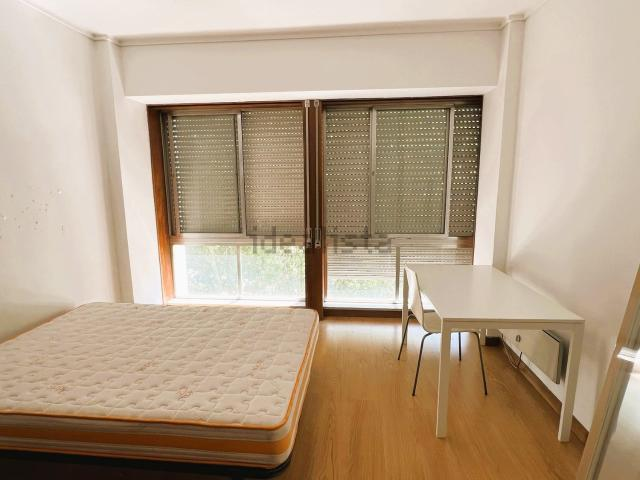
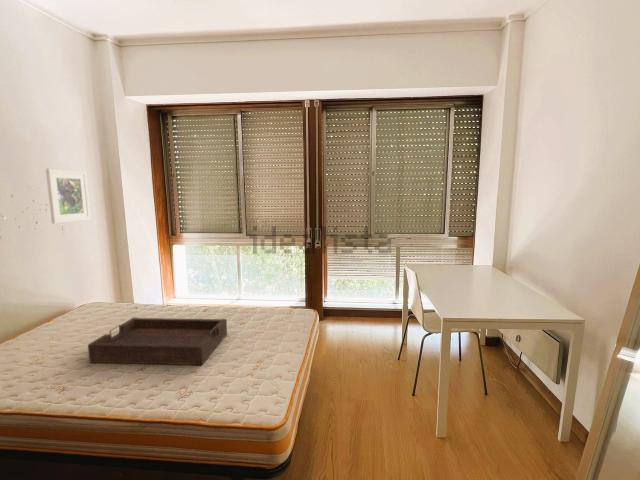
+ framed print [45,168,92,225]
+ tray [87,316,228,366]
